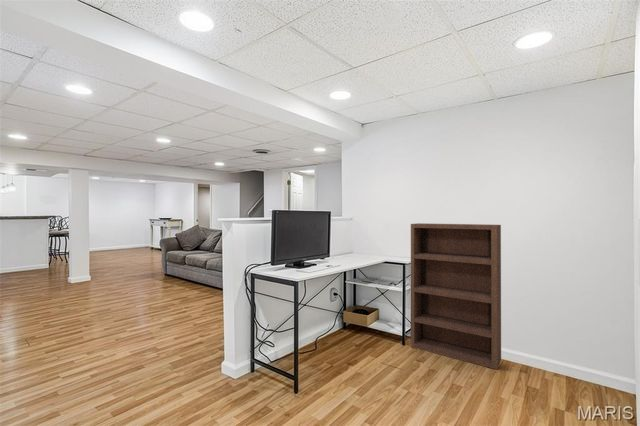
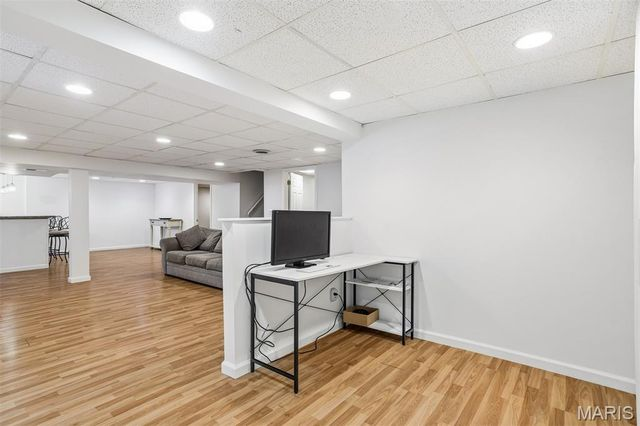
- bookcase [410,222,502,370]
